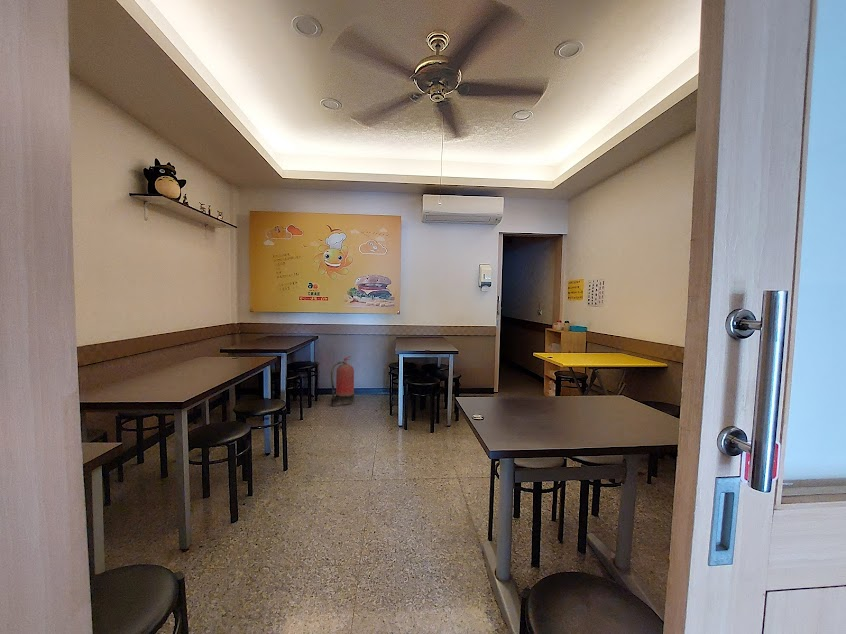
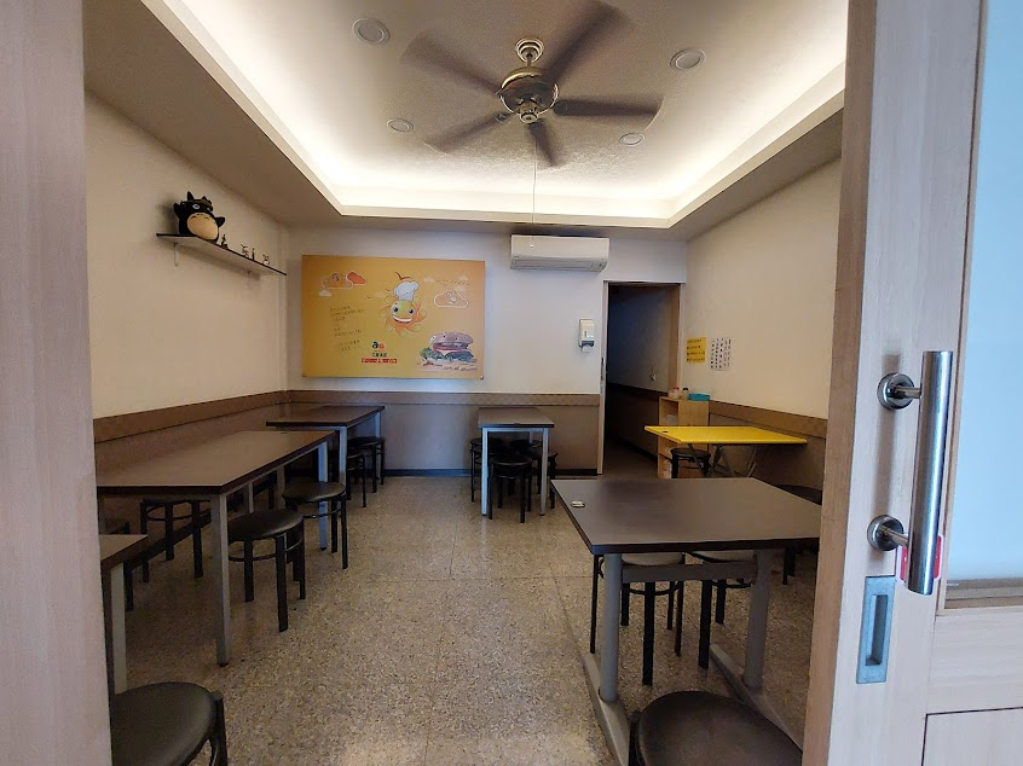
- fire extinguisher [330,355,355,407]
